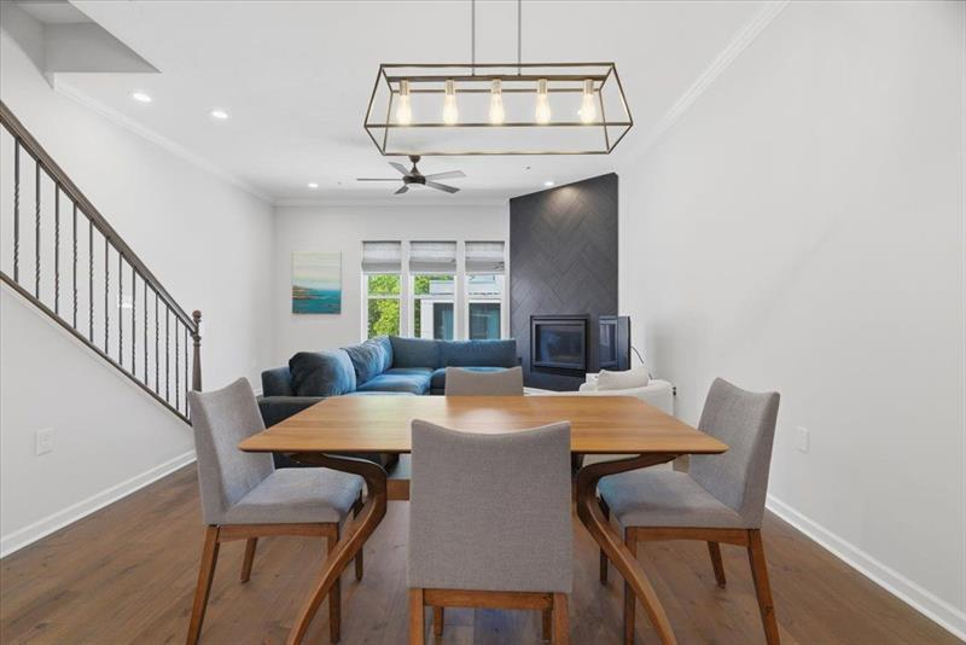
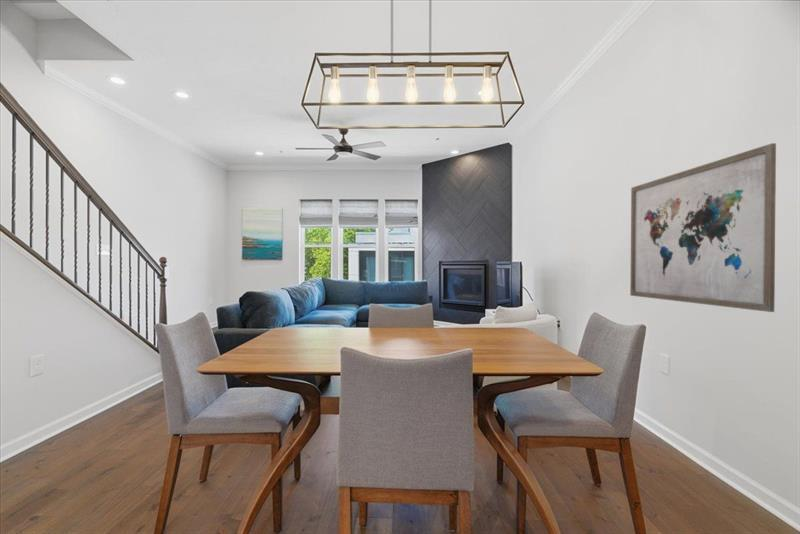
+ wall art [629,142,777,313]
